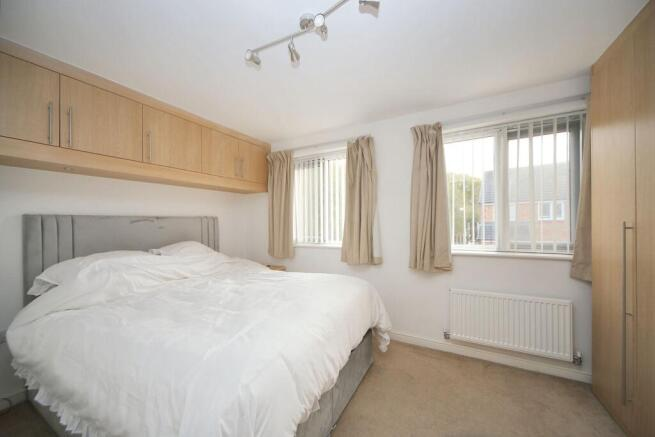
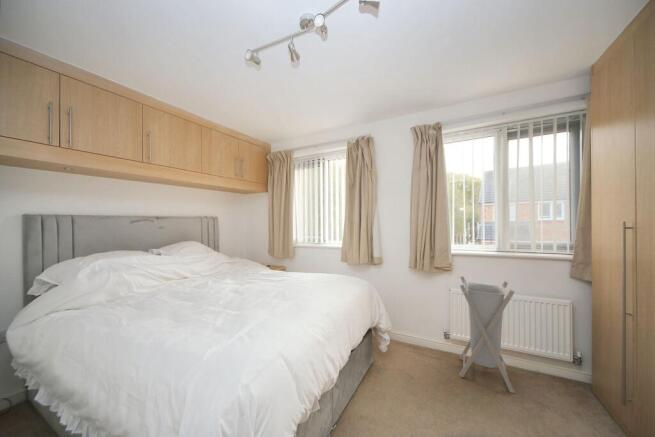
+ laundry hamper [458,275,516,394]
